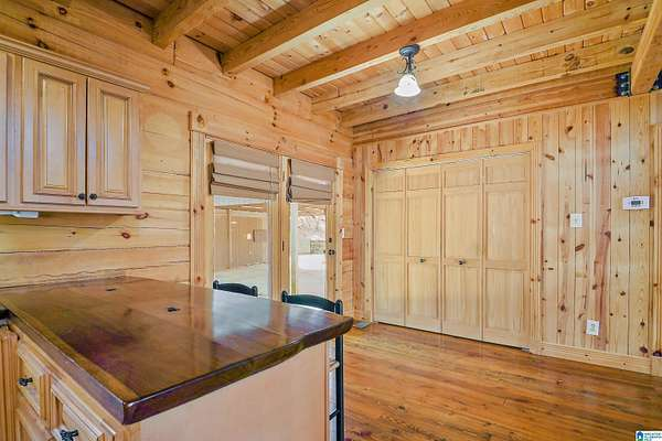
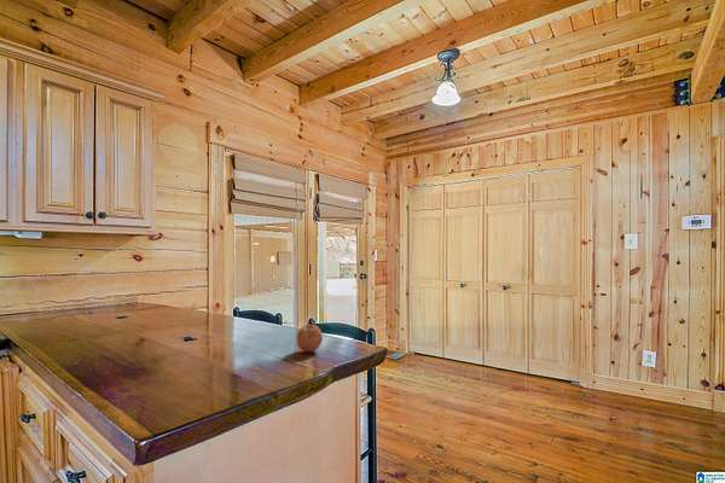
+ fruit [296,324,324,353]
